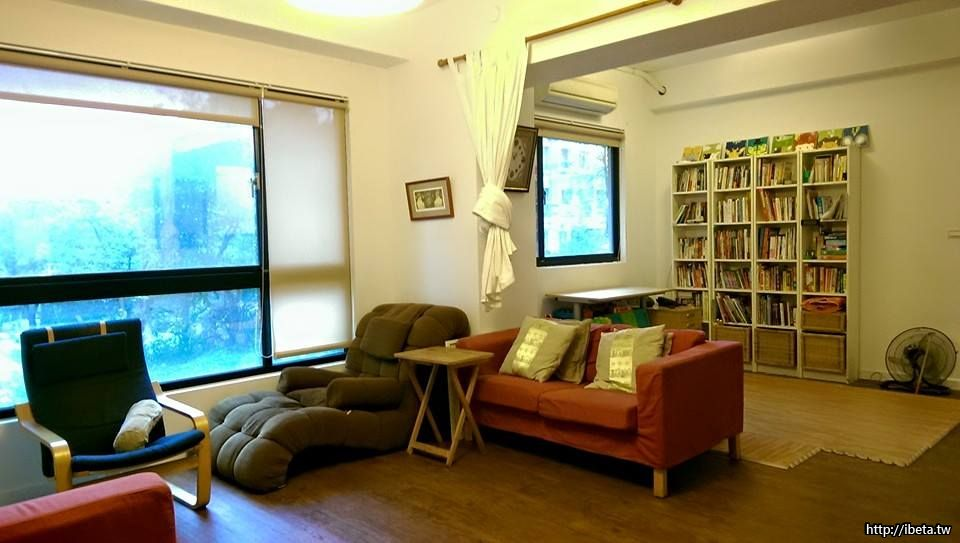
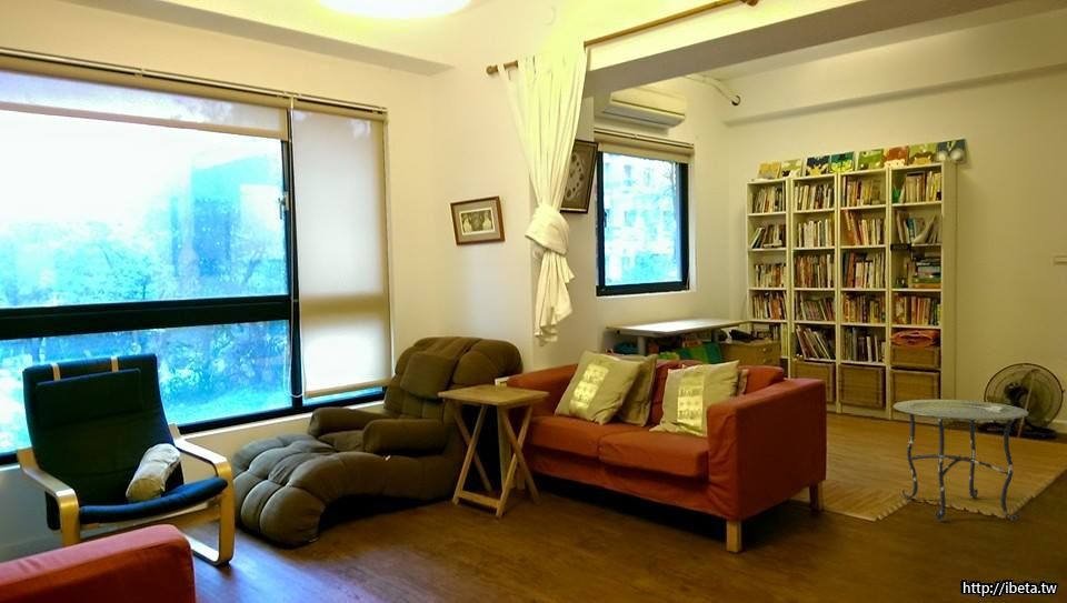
+ side table [893,399,1029,522]
